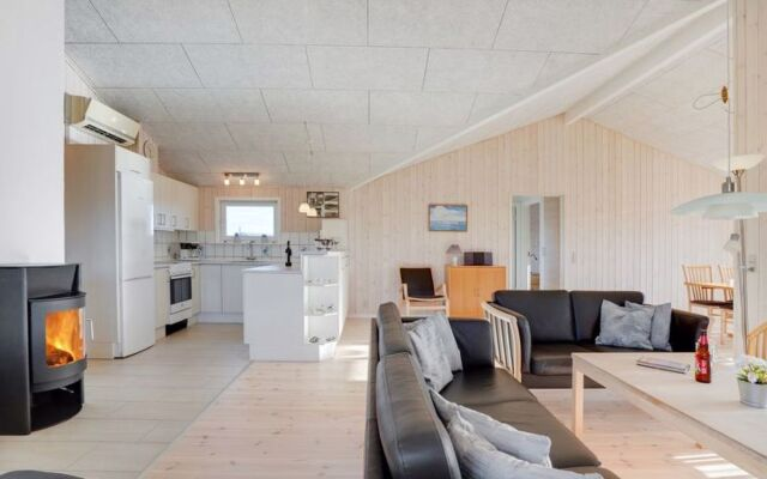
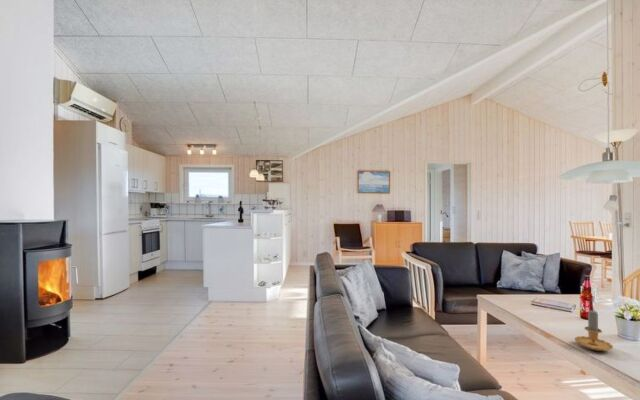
+ candle [574,309,614,352]
